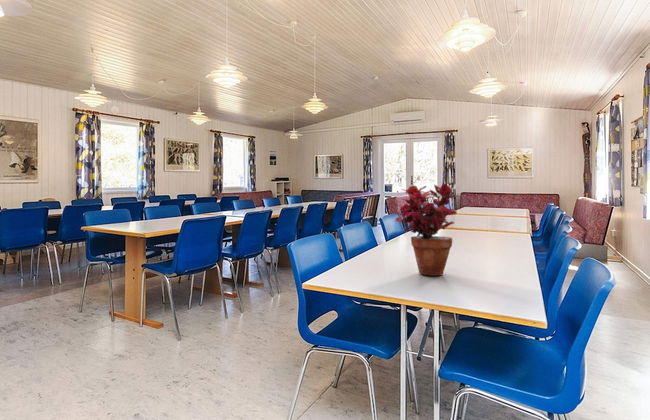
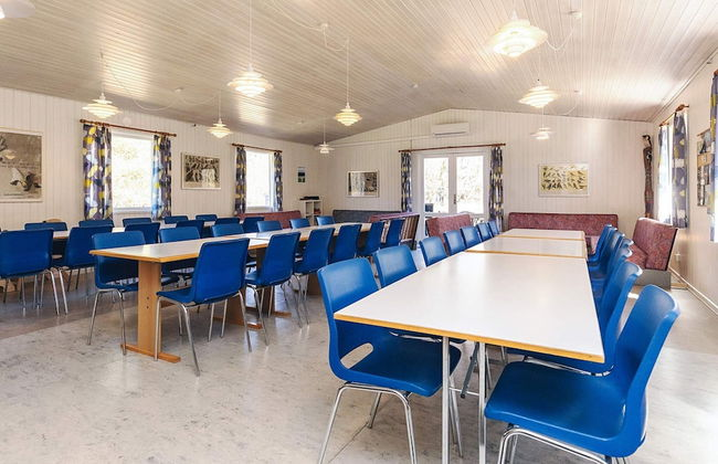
- potted plant [394,183,460,277]
